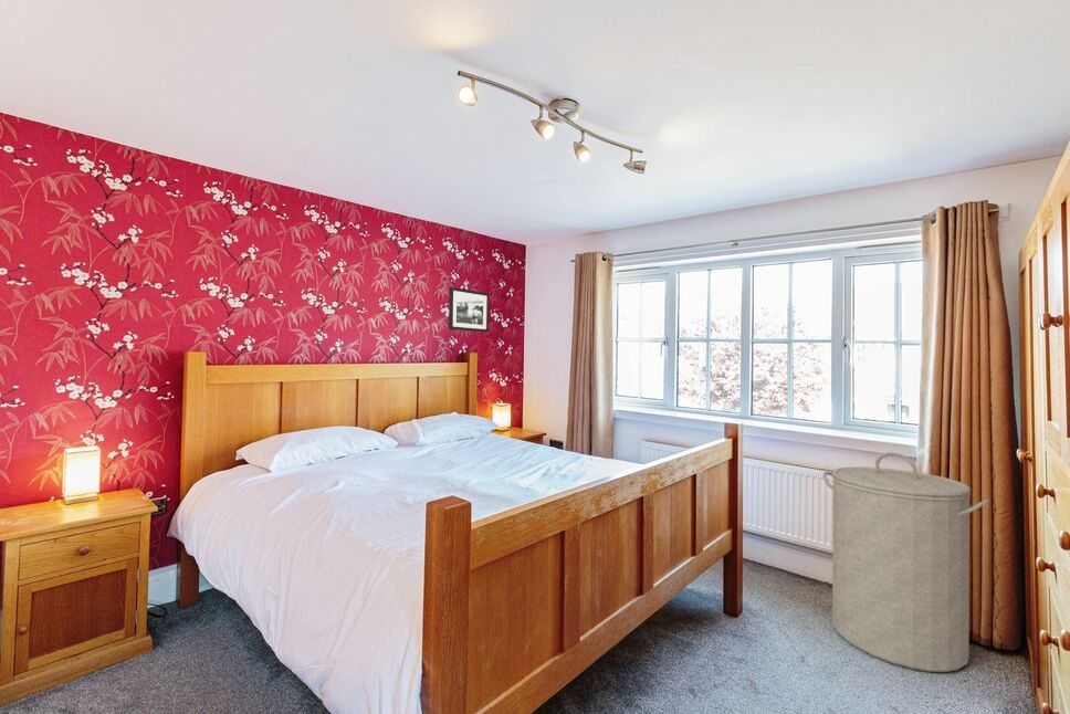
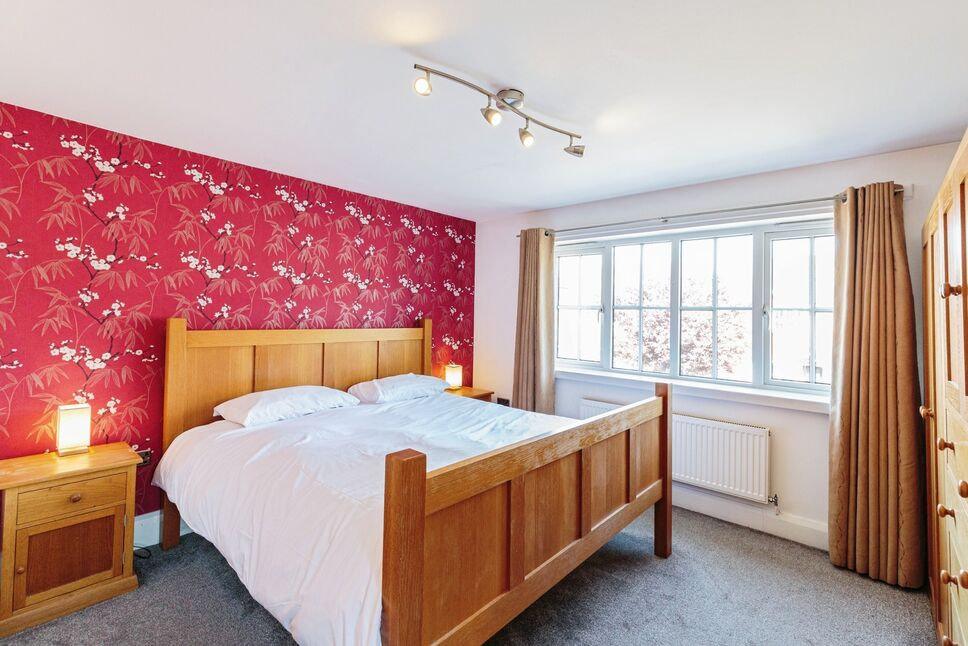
- picture frame [448,286,491,334]
- laundry hamper [821,451,990,673]
